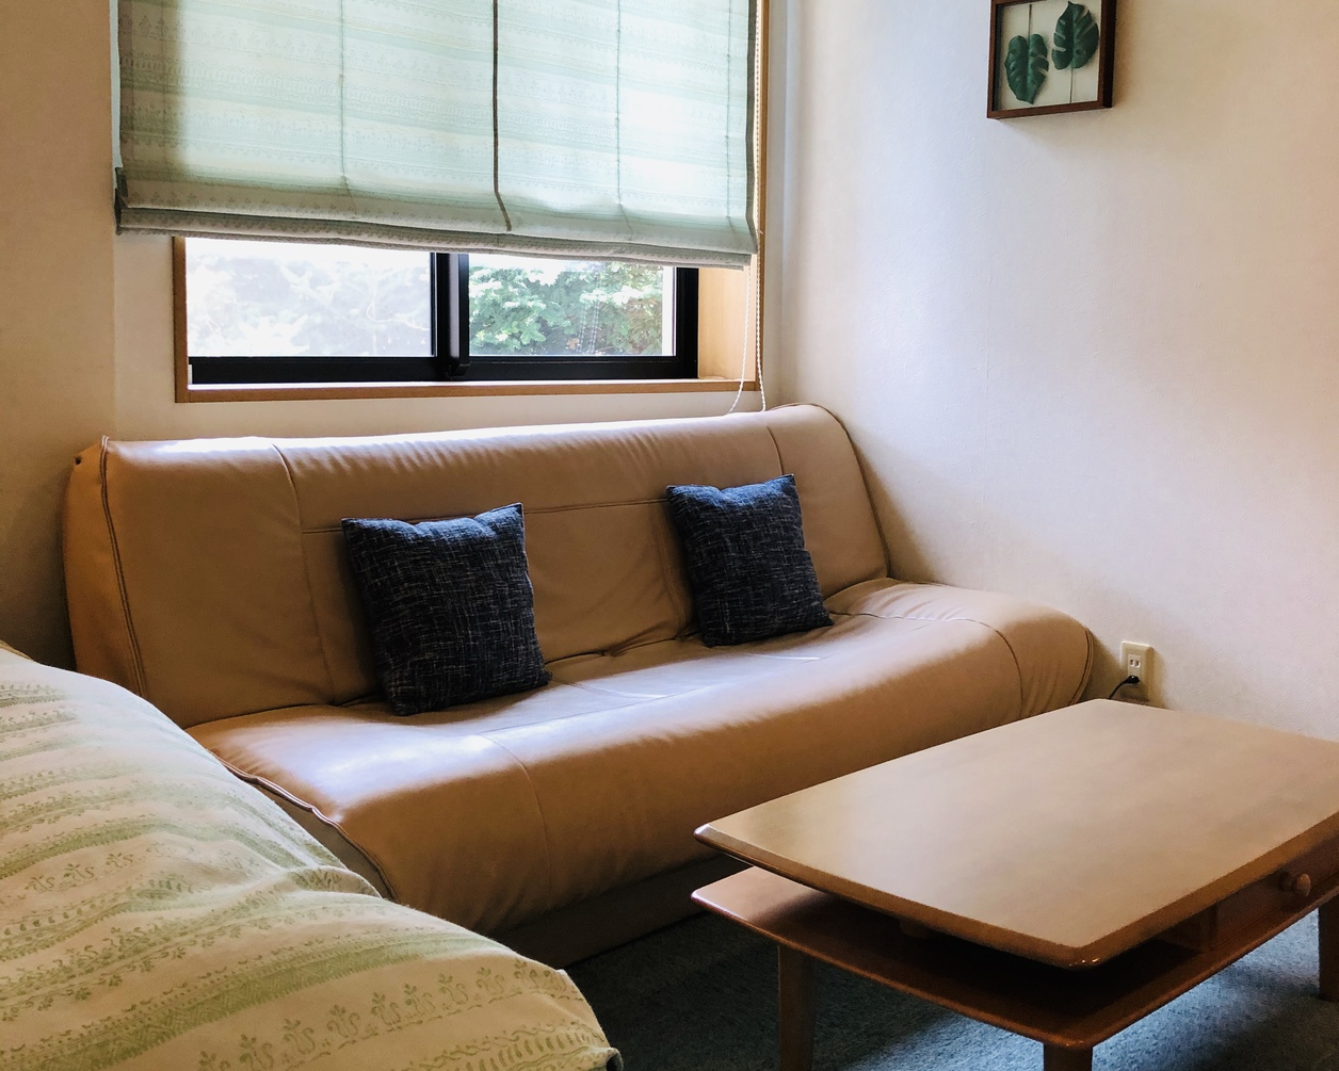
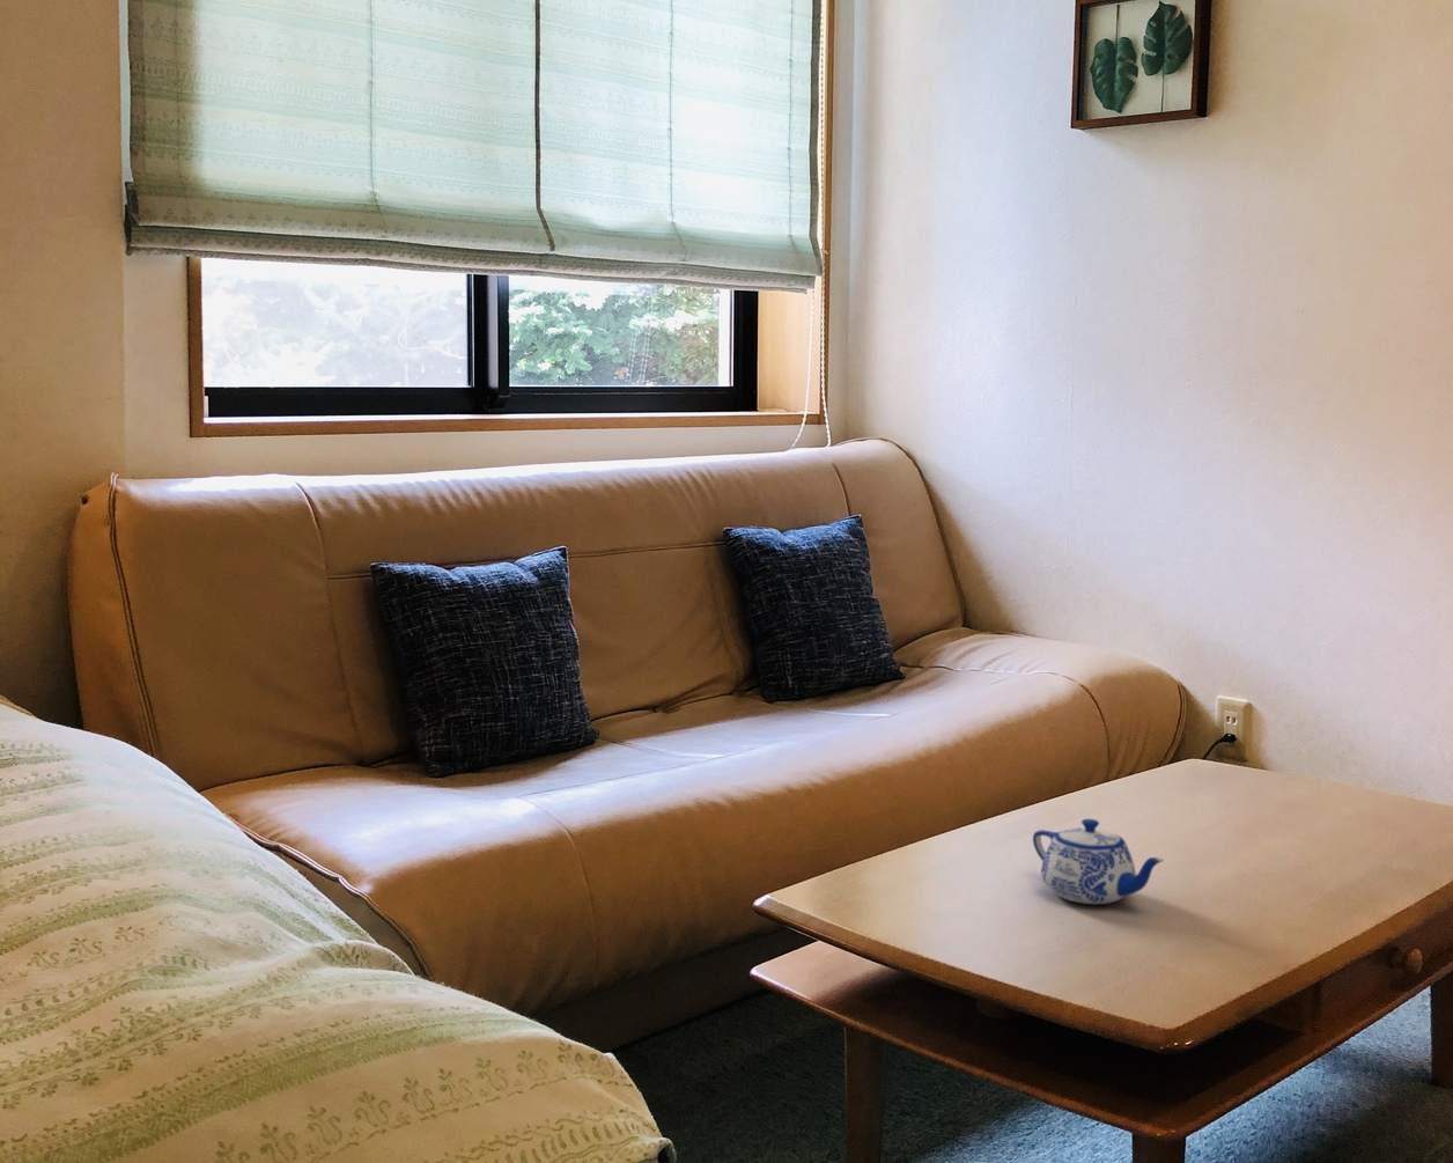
+ teapot [1032,818,1165,905]
